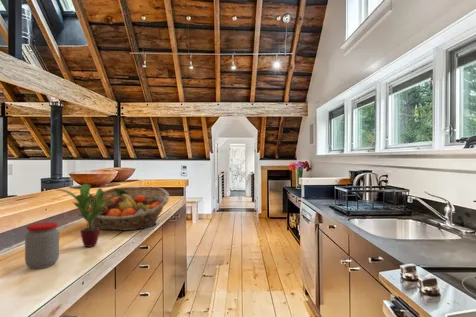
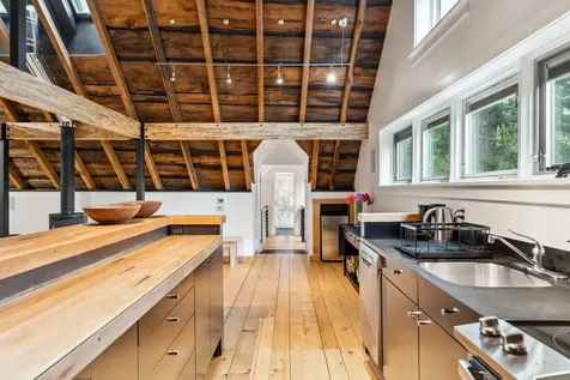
- potted plant [53,183,124,248]
- jar [24,221,60,270]
- fruit basket [88,186,170,231]
